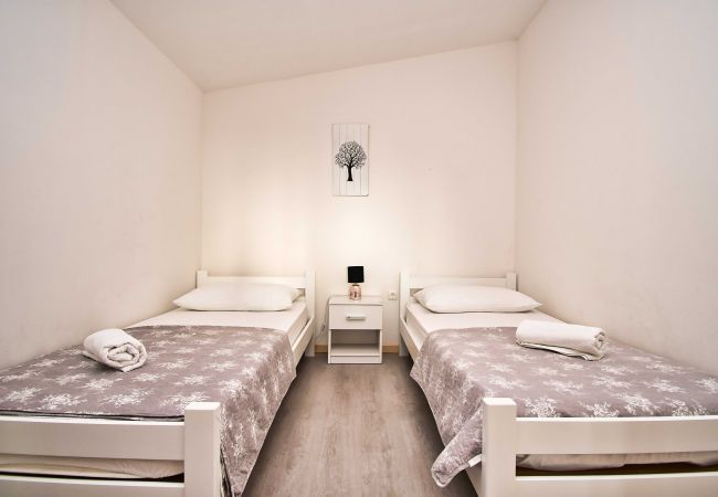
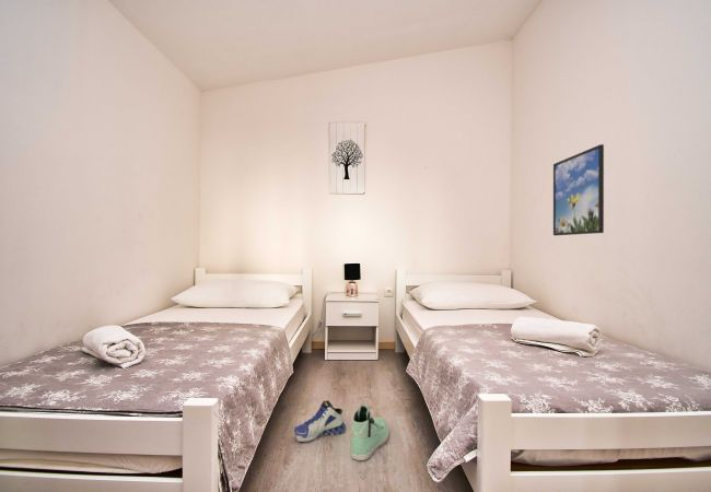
+ sneaker [293,399,347,443]
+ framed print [552,143,605,236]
+ sneaker [350,403,389,461]
